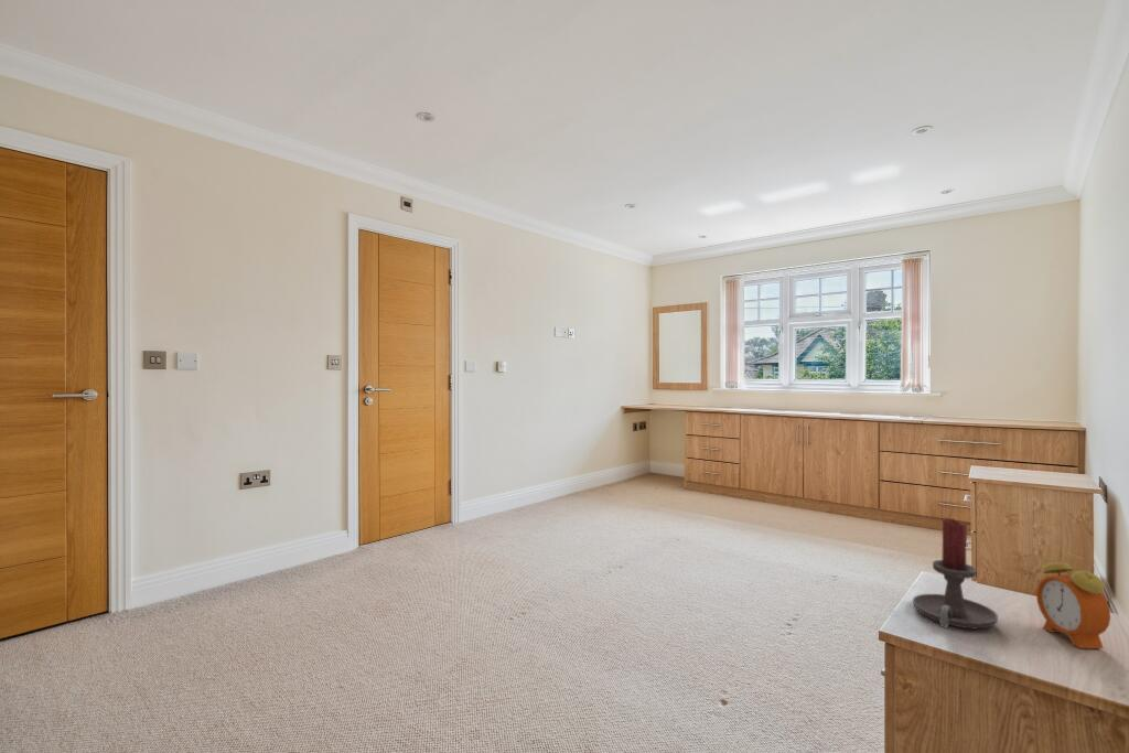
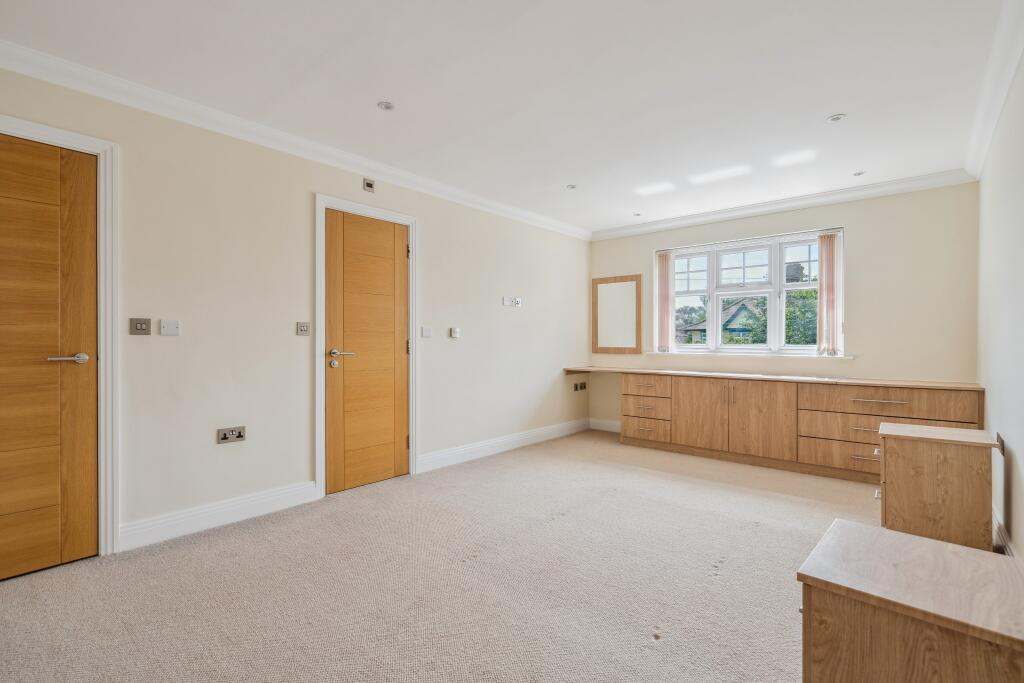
- alarm clock [1035,550,1111,649]
- candle holder [912,517,999,630]
